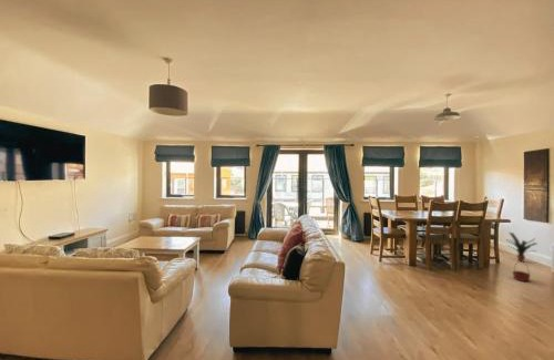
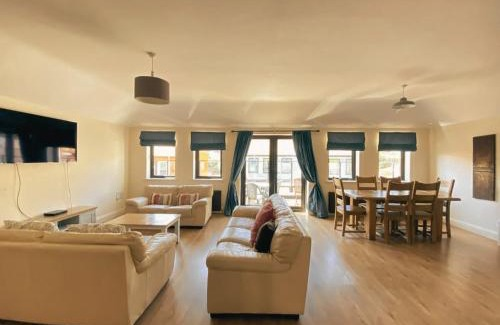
- potted plant [505,232,538,263]
- basket [511,260,532,282]
